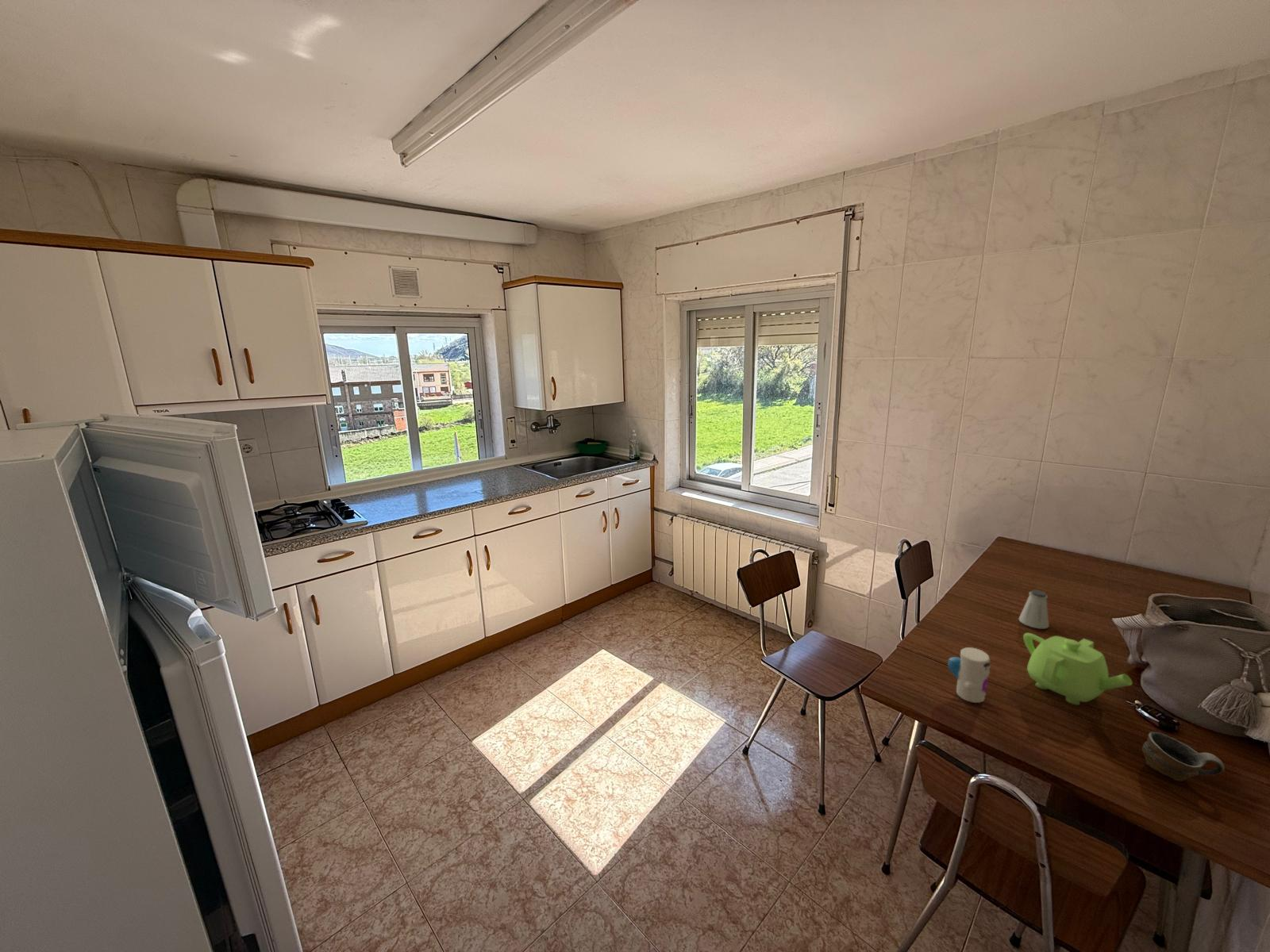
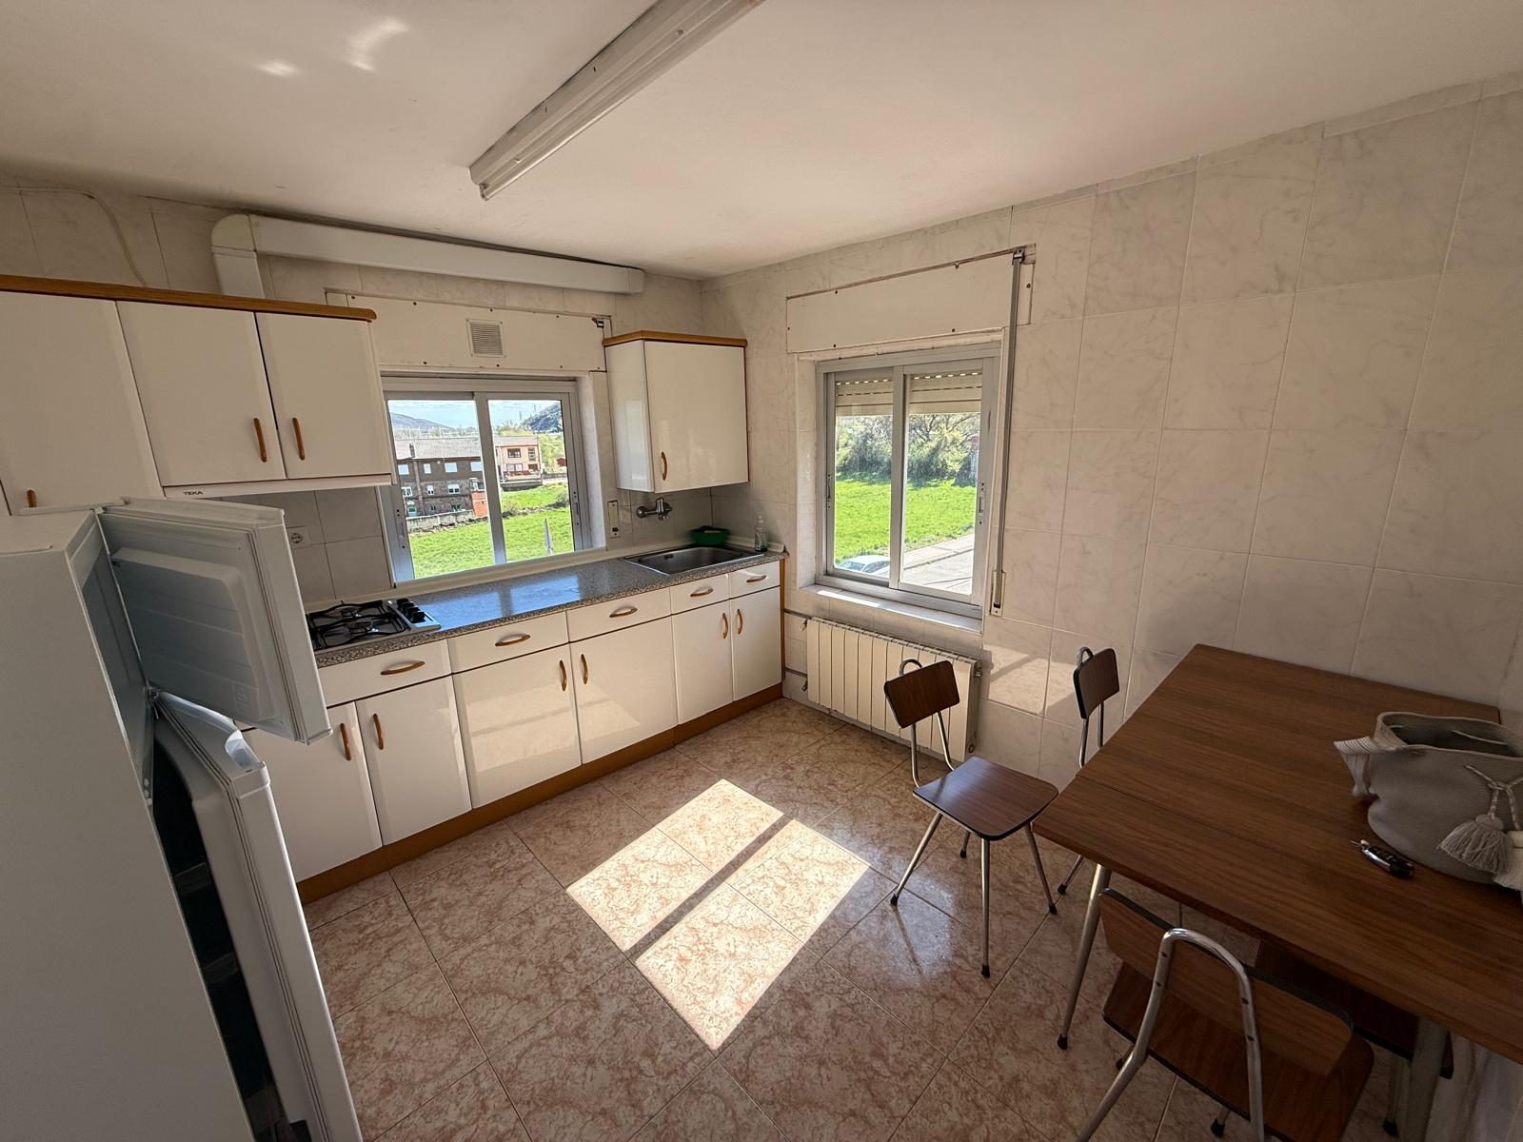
- cup [1141,731,1226,782]
- toy [947,647,991,704]
- teapot [1022,632,1133,705]
- saltshaker [1018,589,1050,630]
